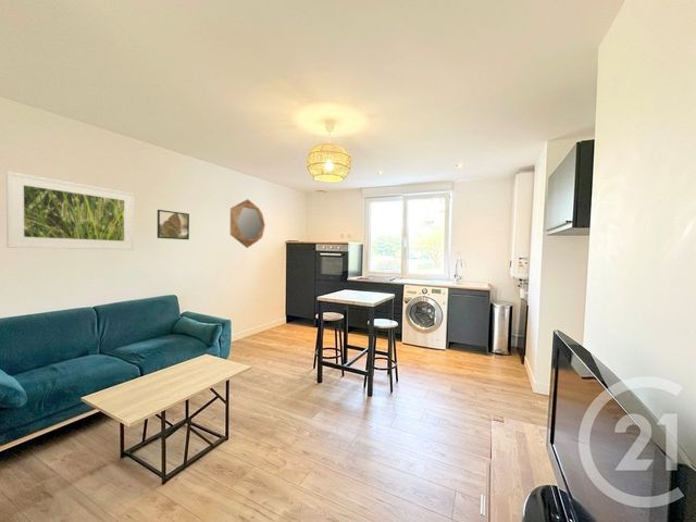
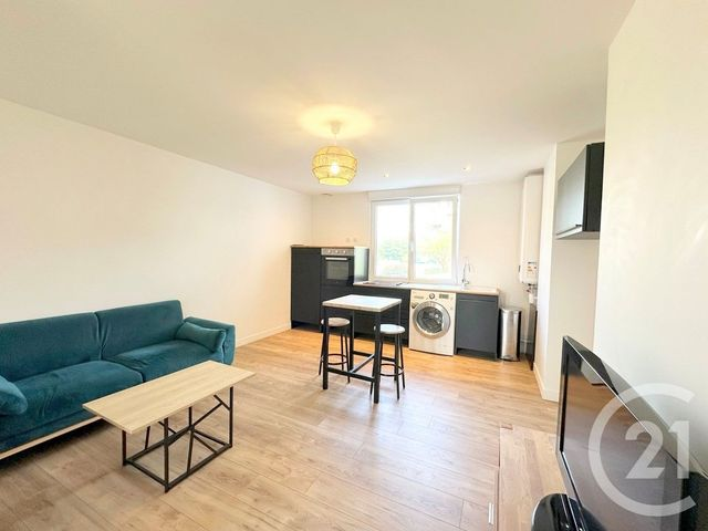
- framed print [157,209,190,240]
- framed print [5,171,135,251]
- home mirror [229,198,266,249]
